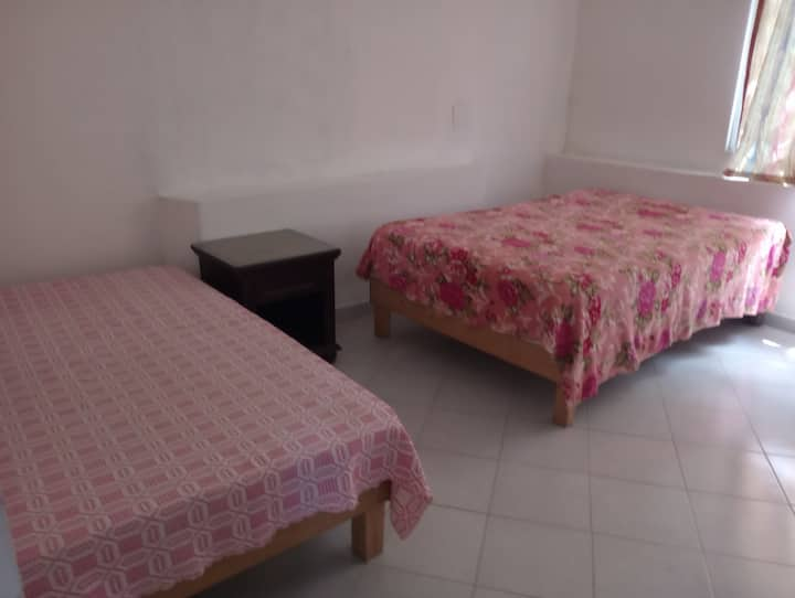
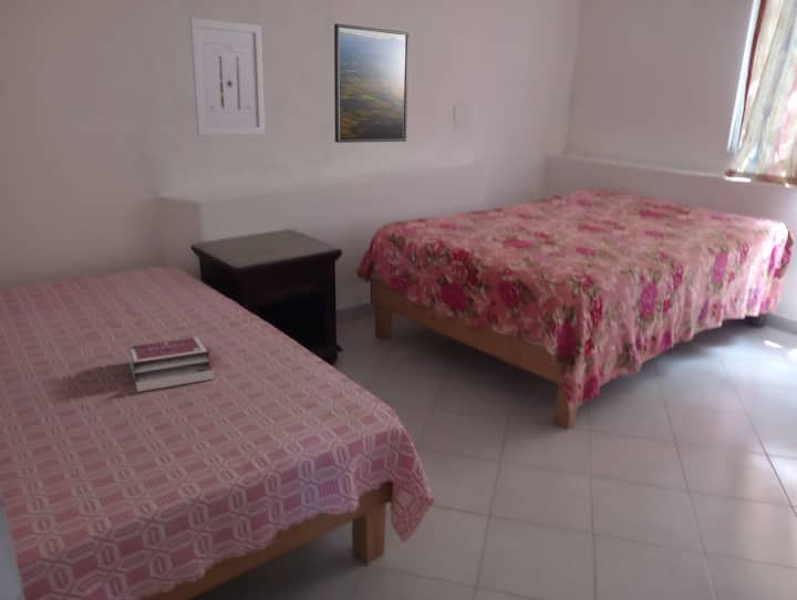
+ wall art [189,17,267,136]
+ book [126,335,216,393]
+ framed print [333,22,410,144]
